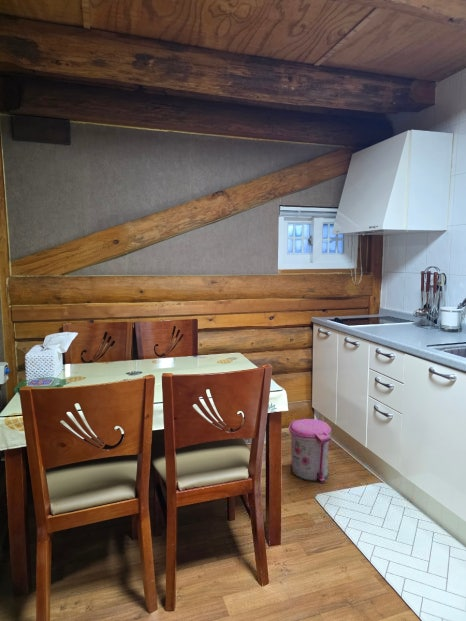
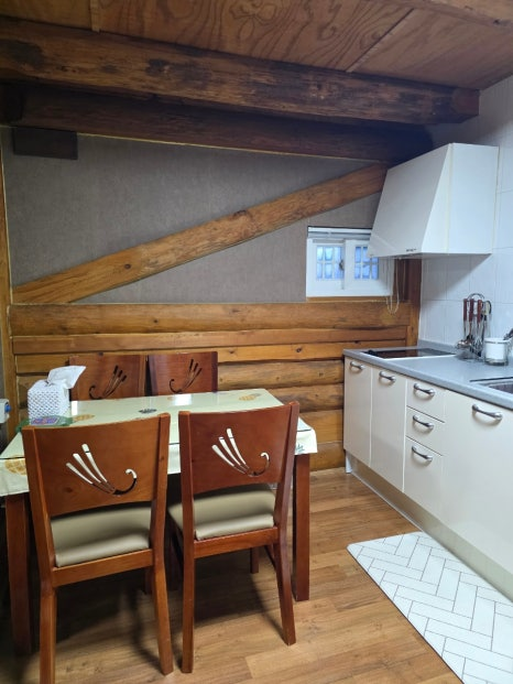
- trash can [288,418,332,484]
